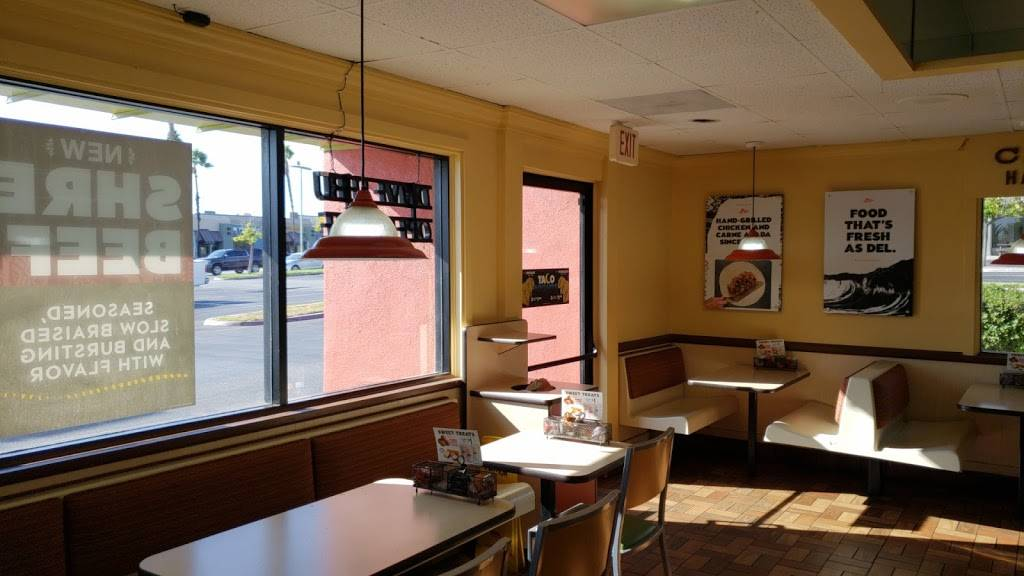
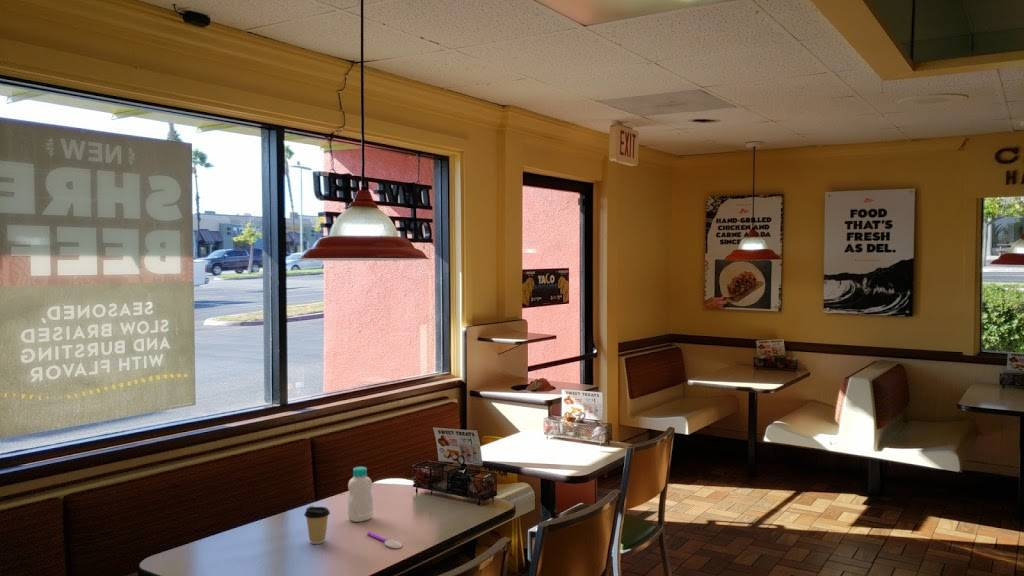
+ coffee cup [303,506,331,545]
+ bottle [347,466,374,523]
+ spoon [366,531,403,549]
